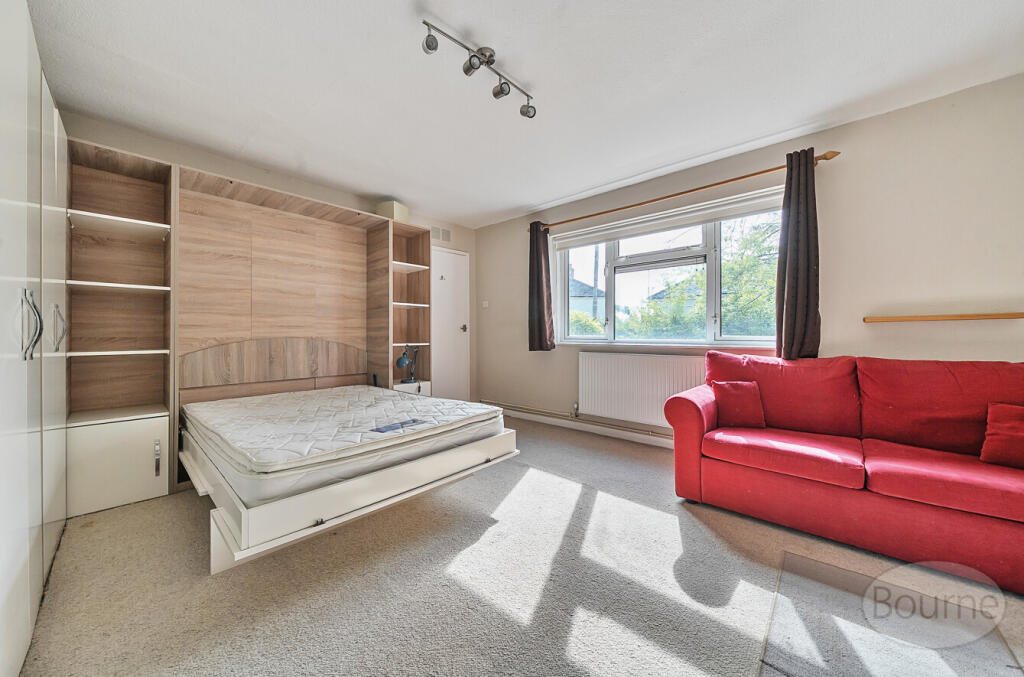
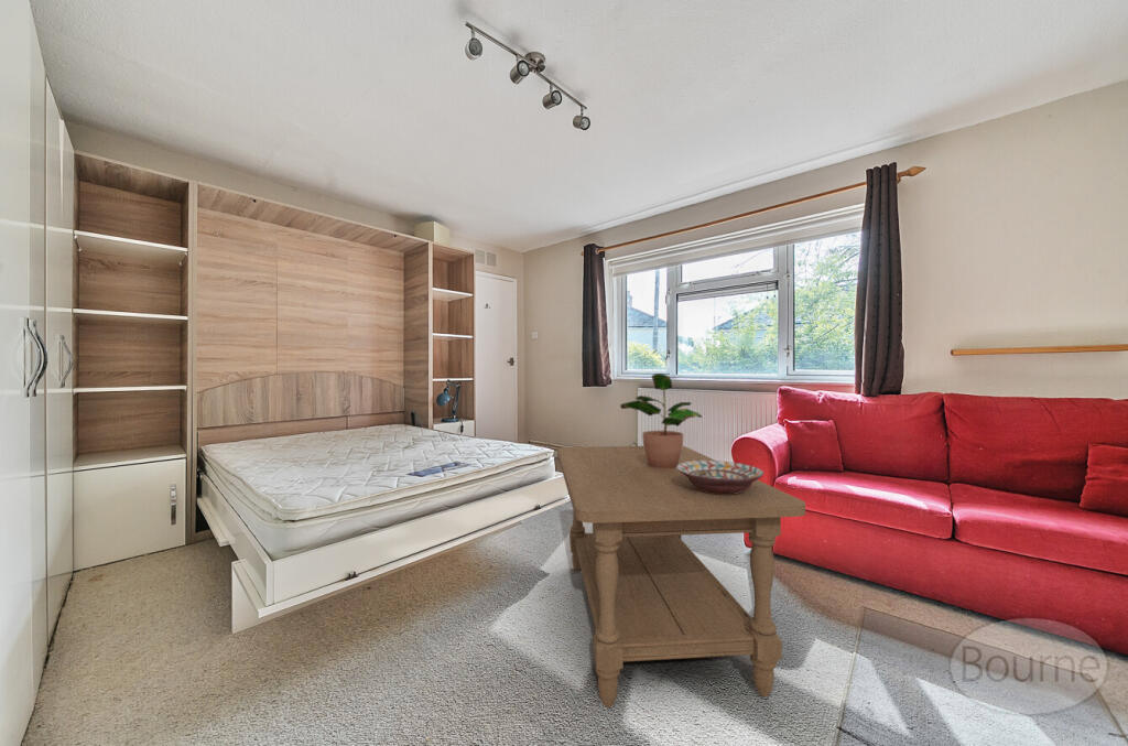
+ coffee table [556,445,806,709]
+ potted plant [619,372,703,469]
+ decorative bowl [676,460,766,495]
